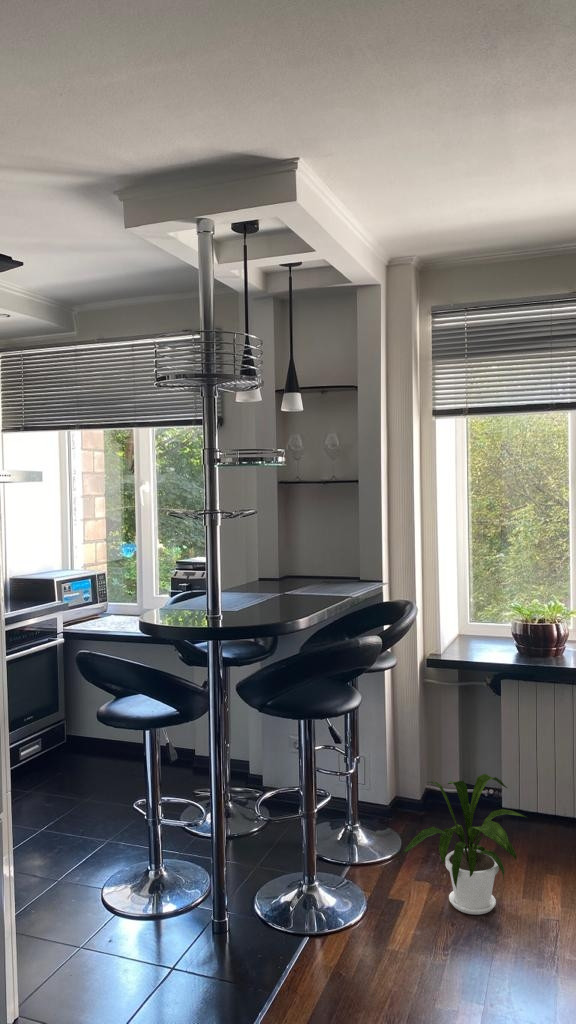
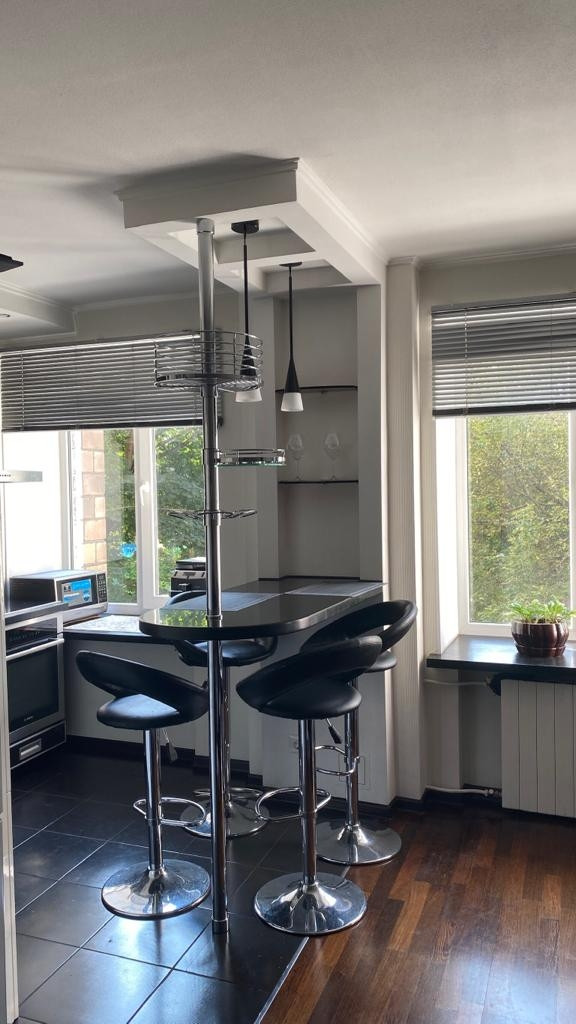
- house plant [400,773,529,916]
